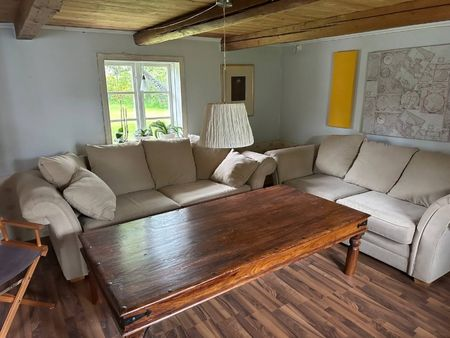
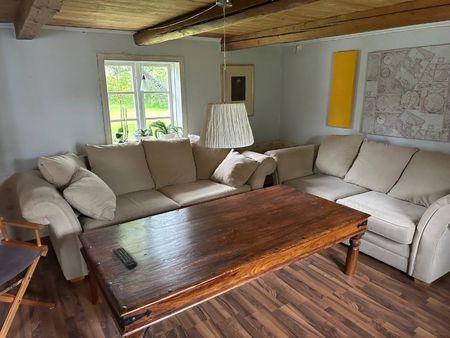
+ remote control [112,246,138,270]
